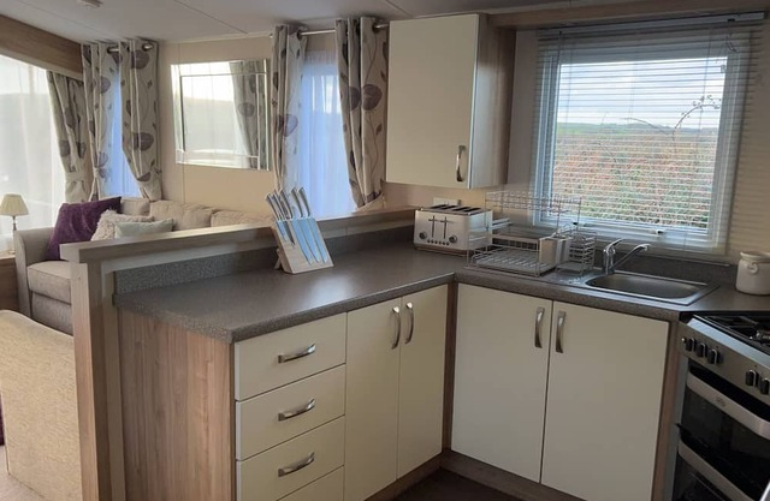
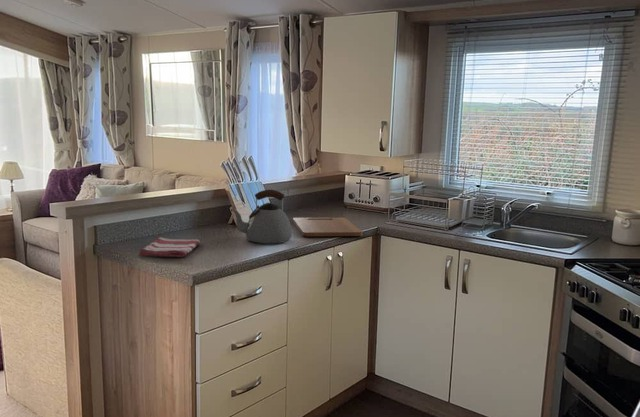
+ dish towel [138,237,201,258]
+ cutting board [292,217,363,237]
+ kettle [231,189,293,244]
